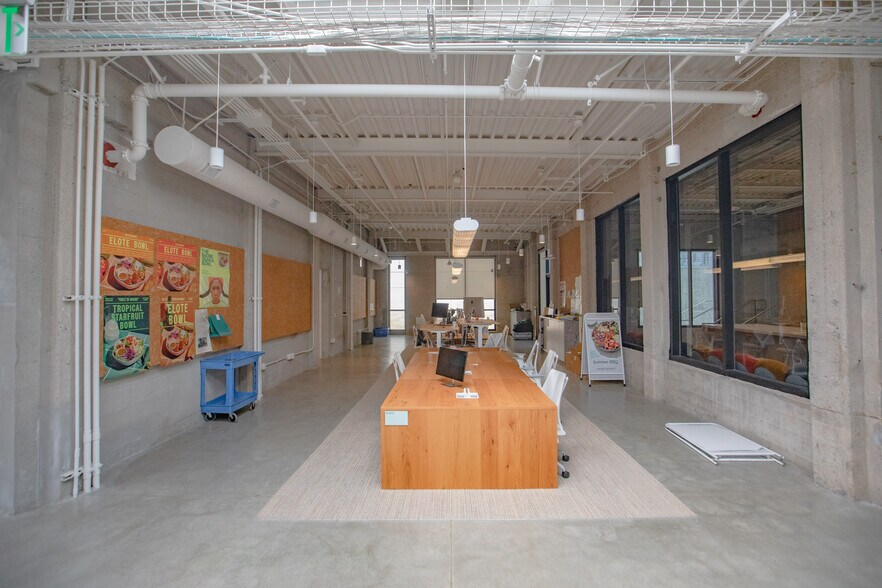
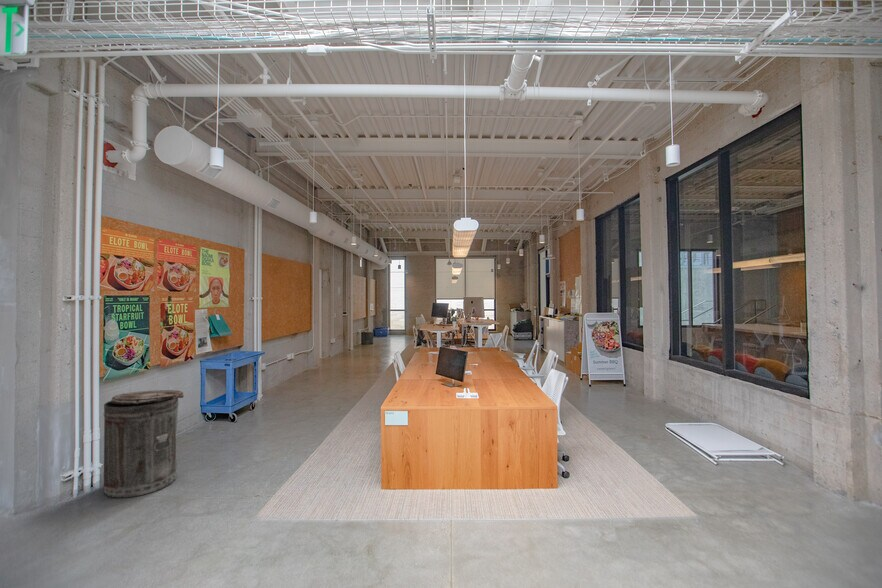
+ trash can lid [103,389,185,499]
